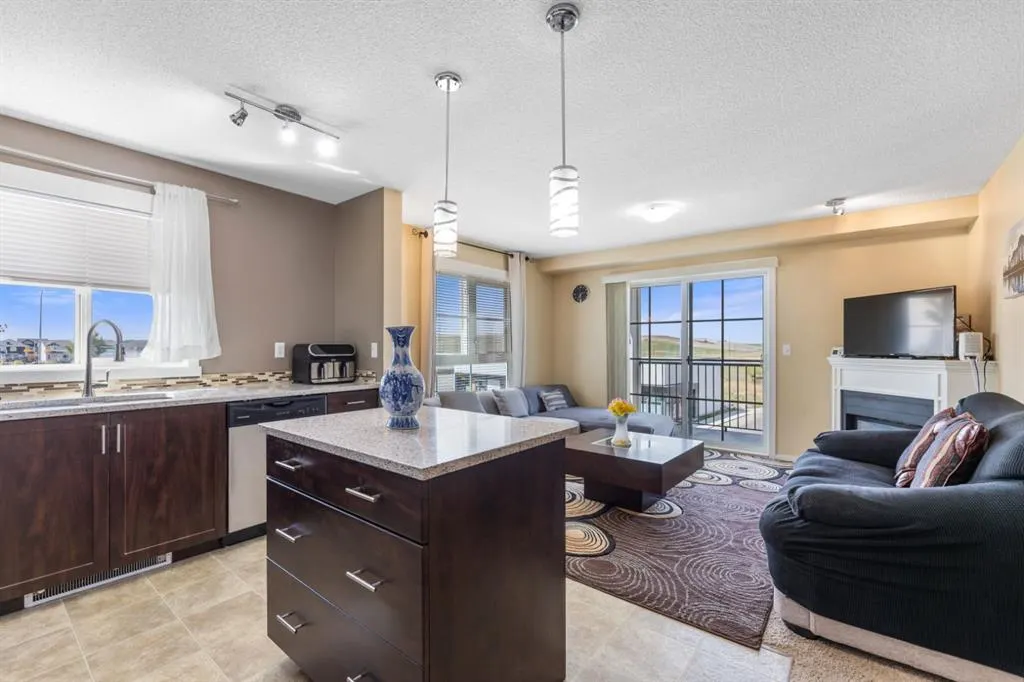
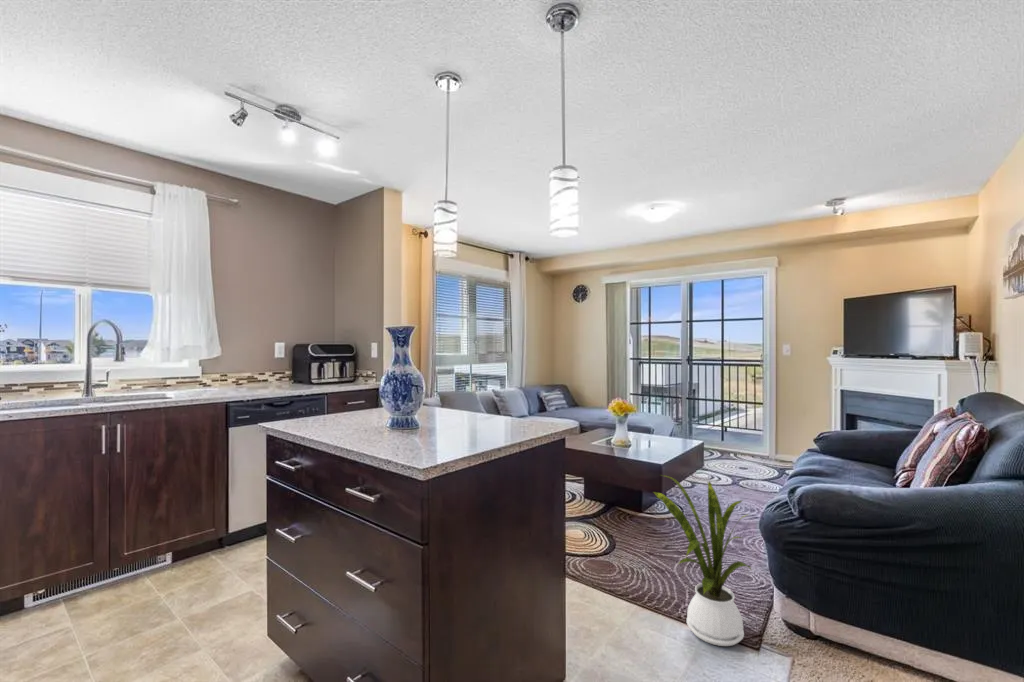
+ house plant [652,474,752,647]
